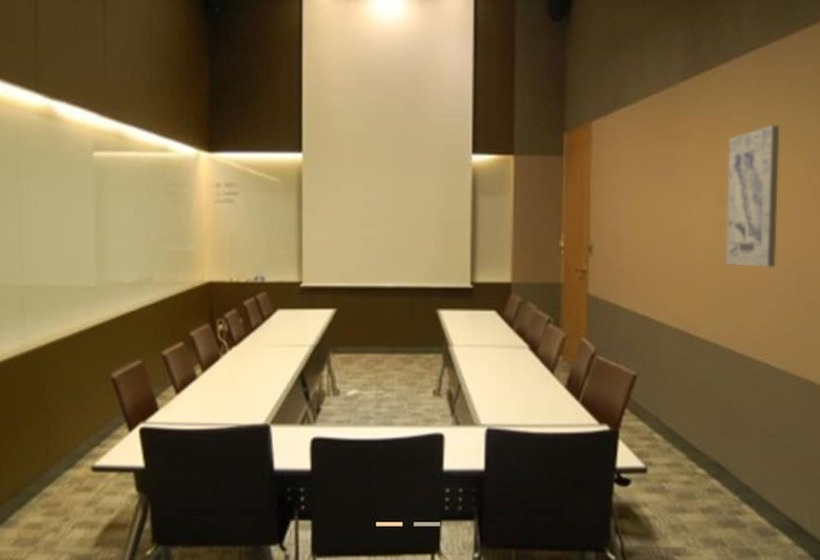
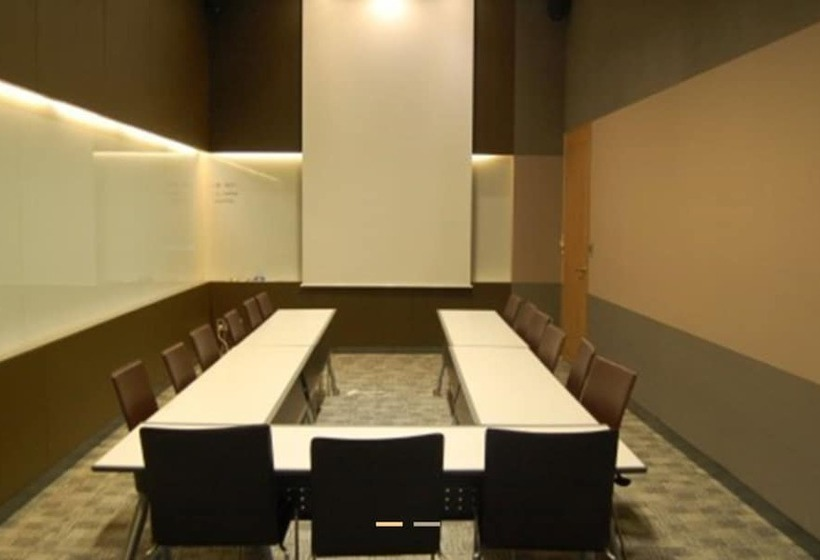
- wall art [725,124,780,268]
